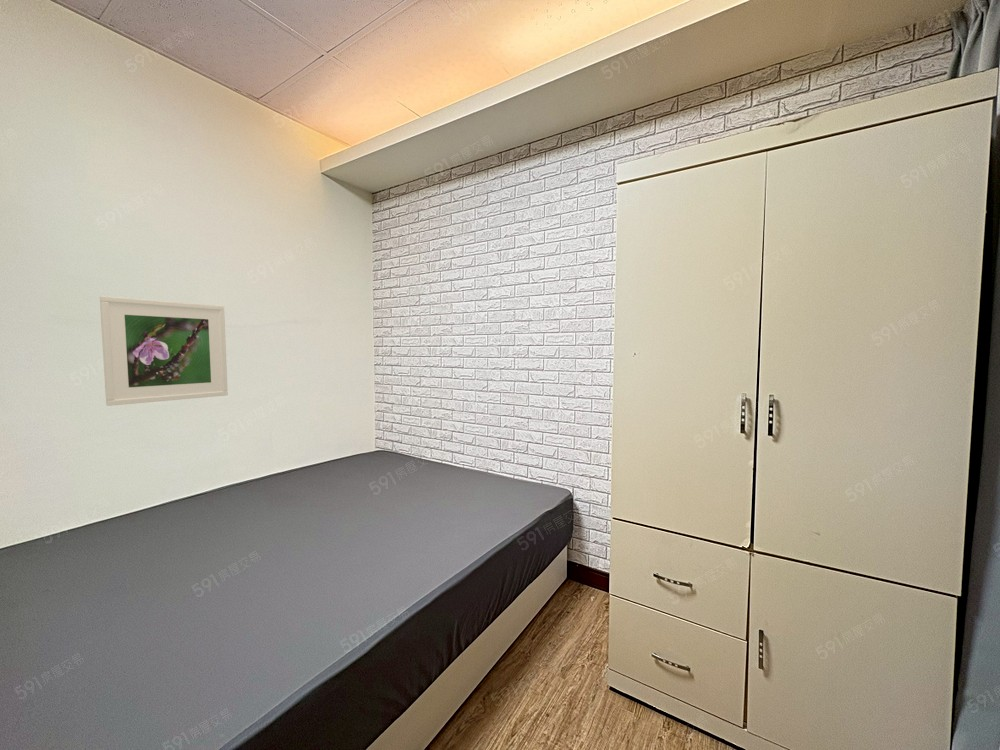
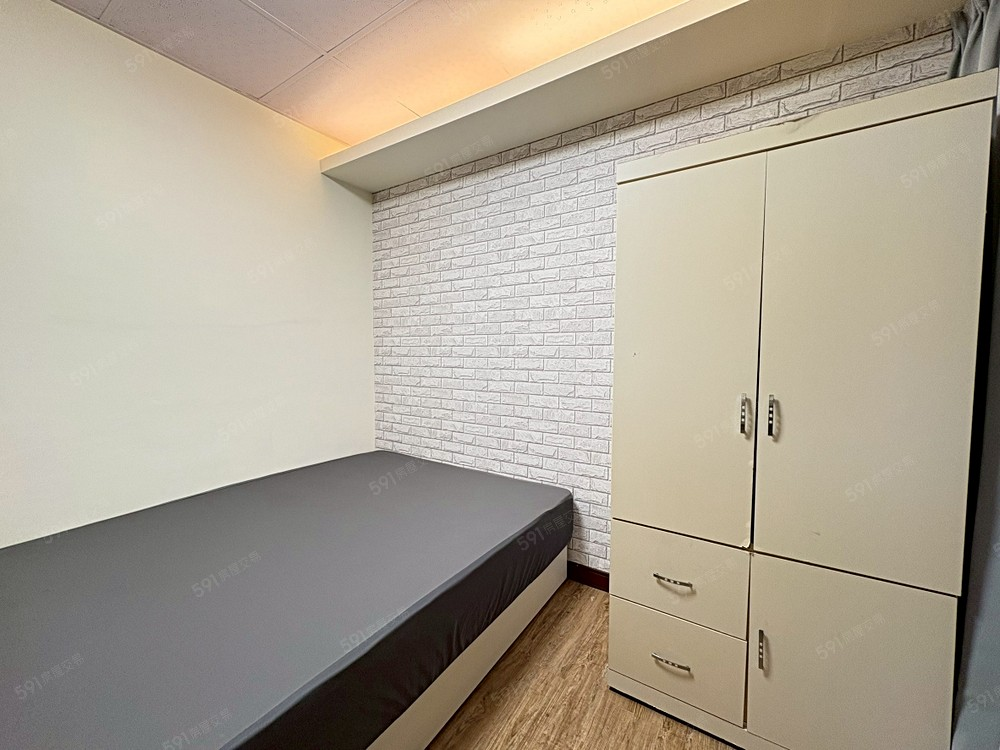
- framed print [99,295,229,407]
